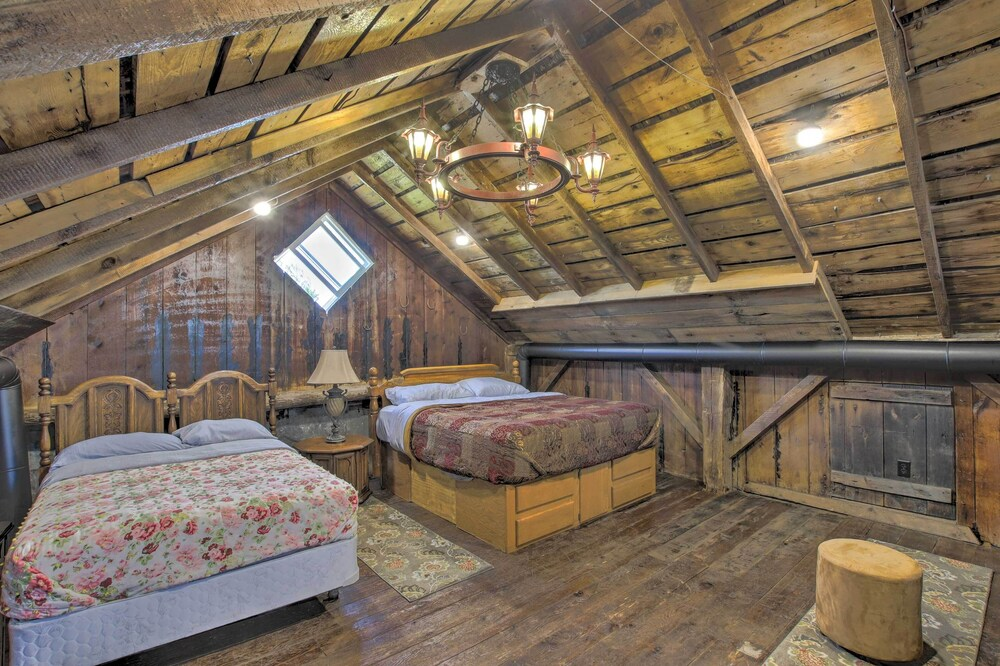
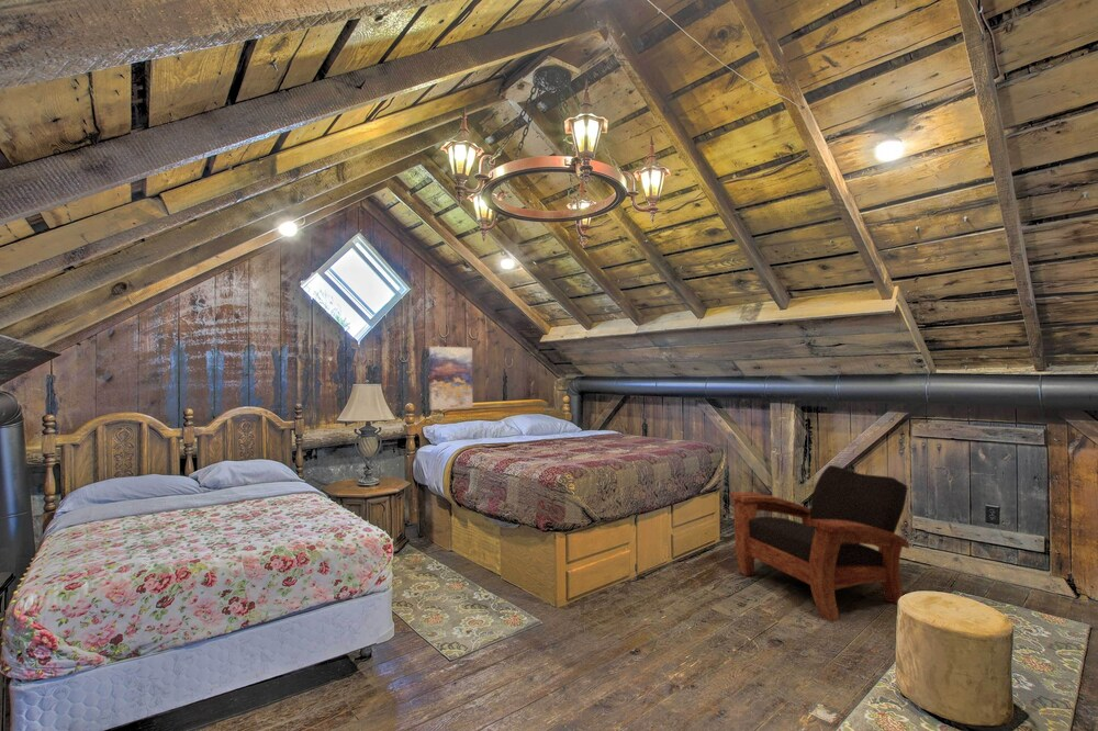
+ armchair [729,464,910,622]
+ wall art [428,346,473,411]
